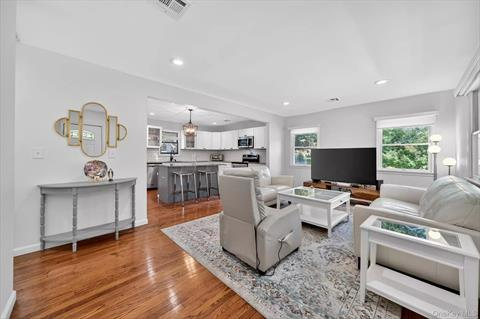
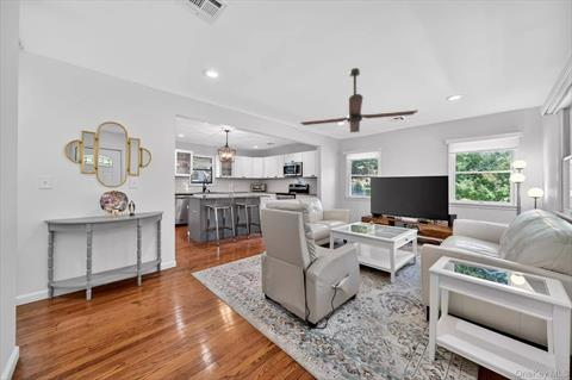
+ ceiling fan [299,67,418,133]
